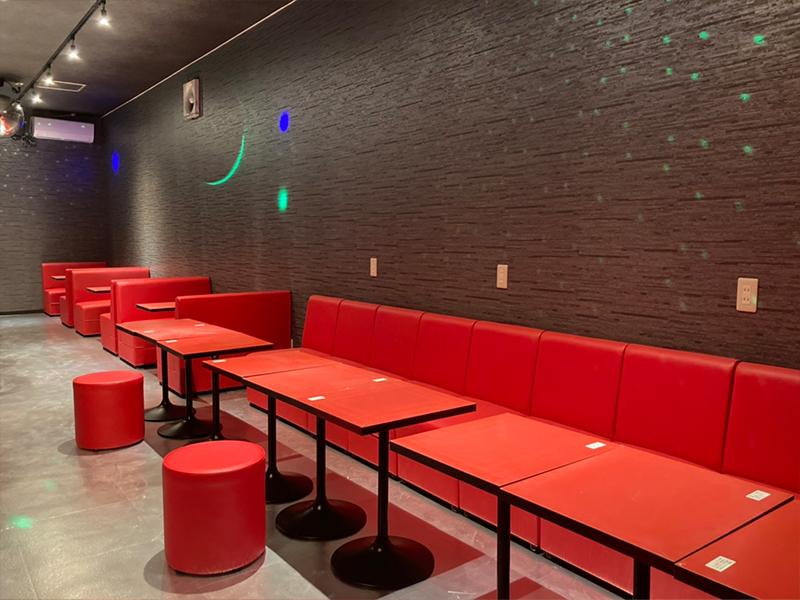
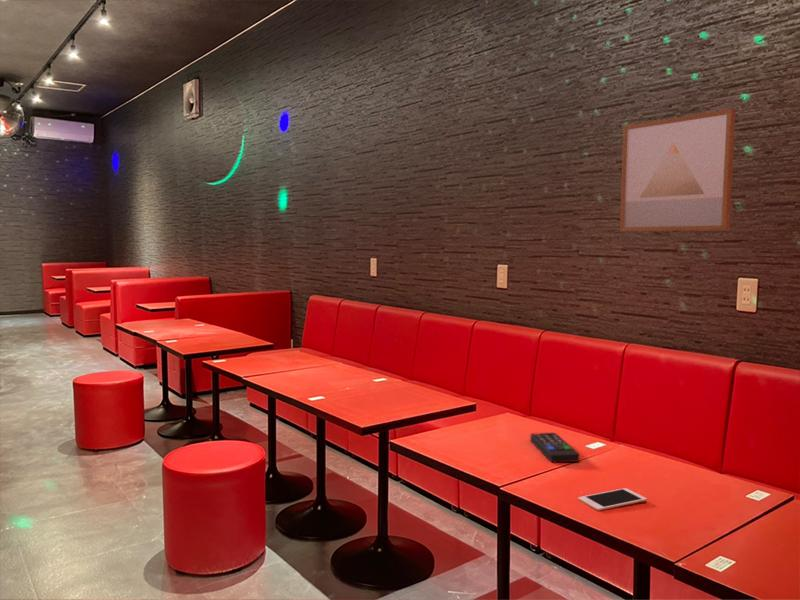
+ cell phone [577,487,648,512]
+ remote control [529,431,580,463]
+ wall art [619,108,737,232]
